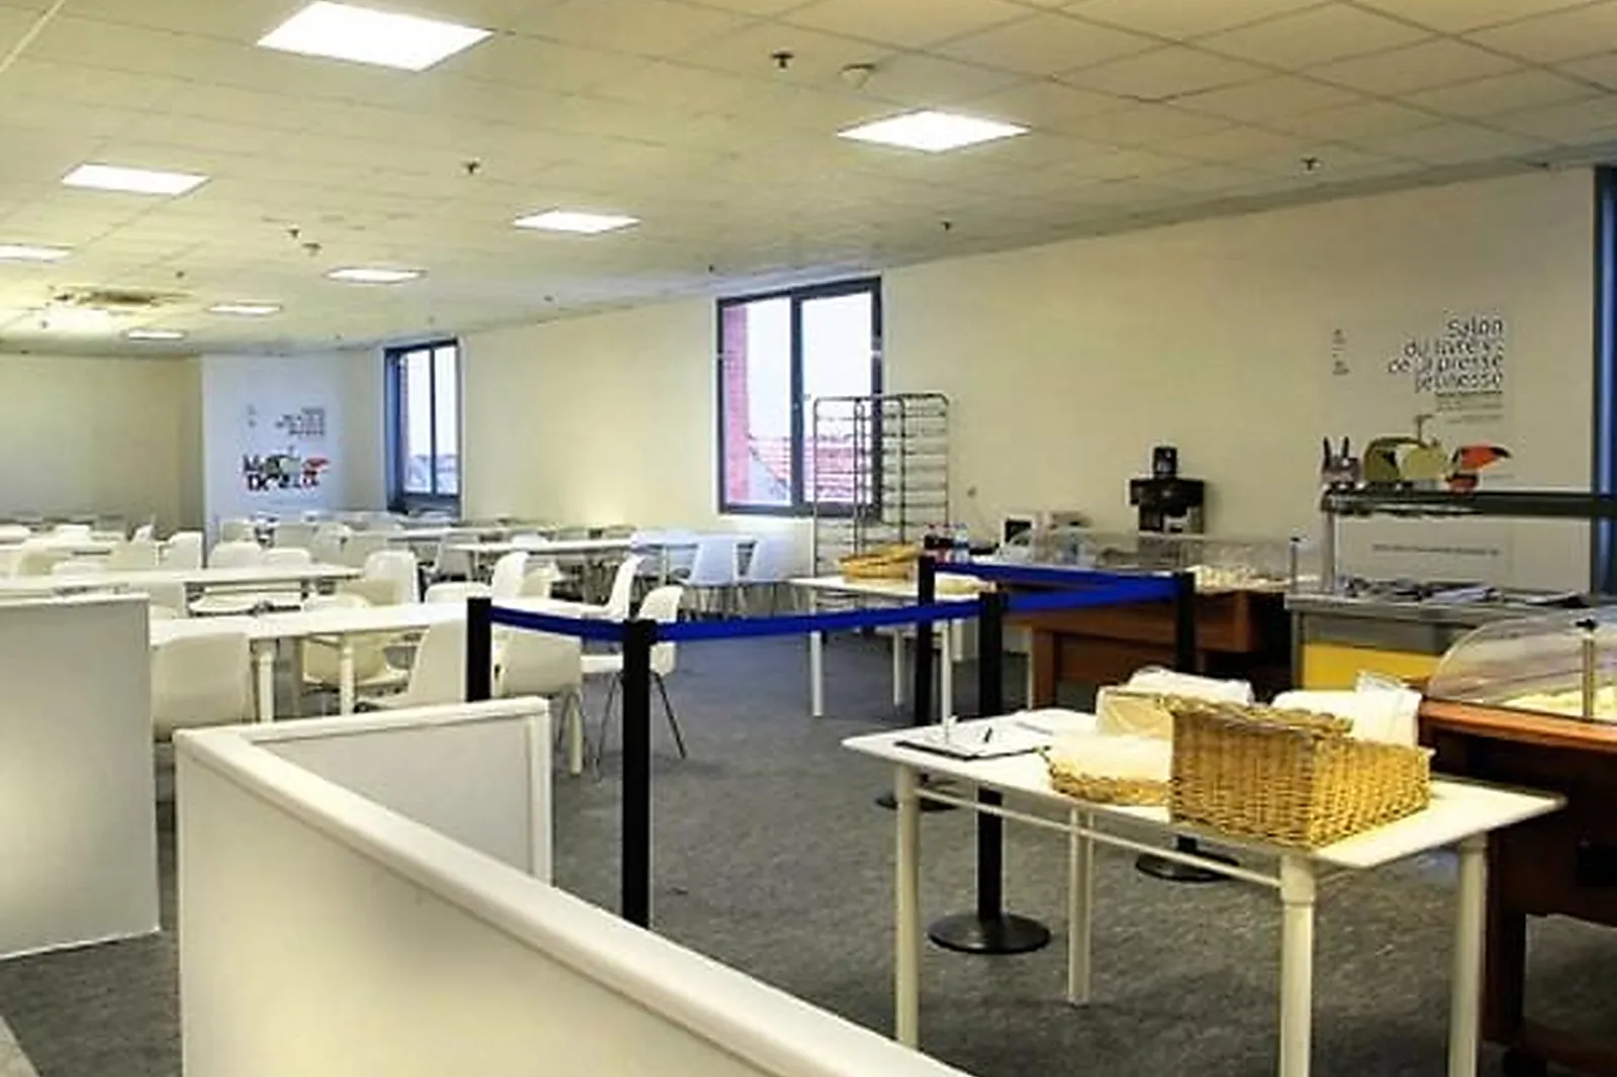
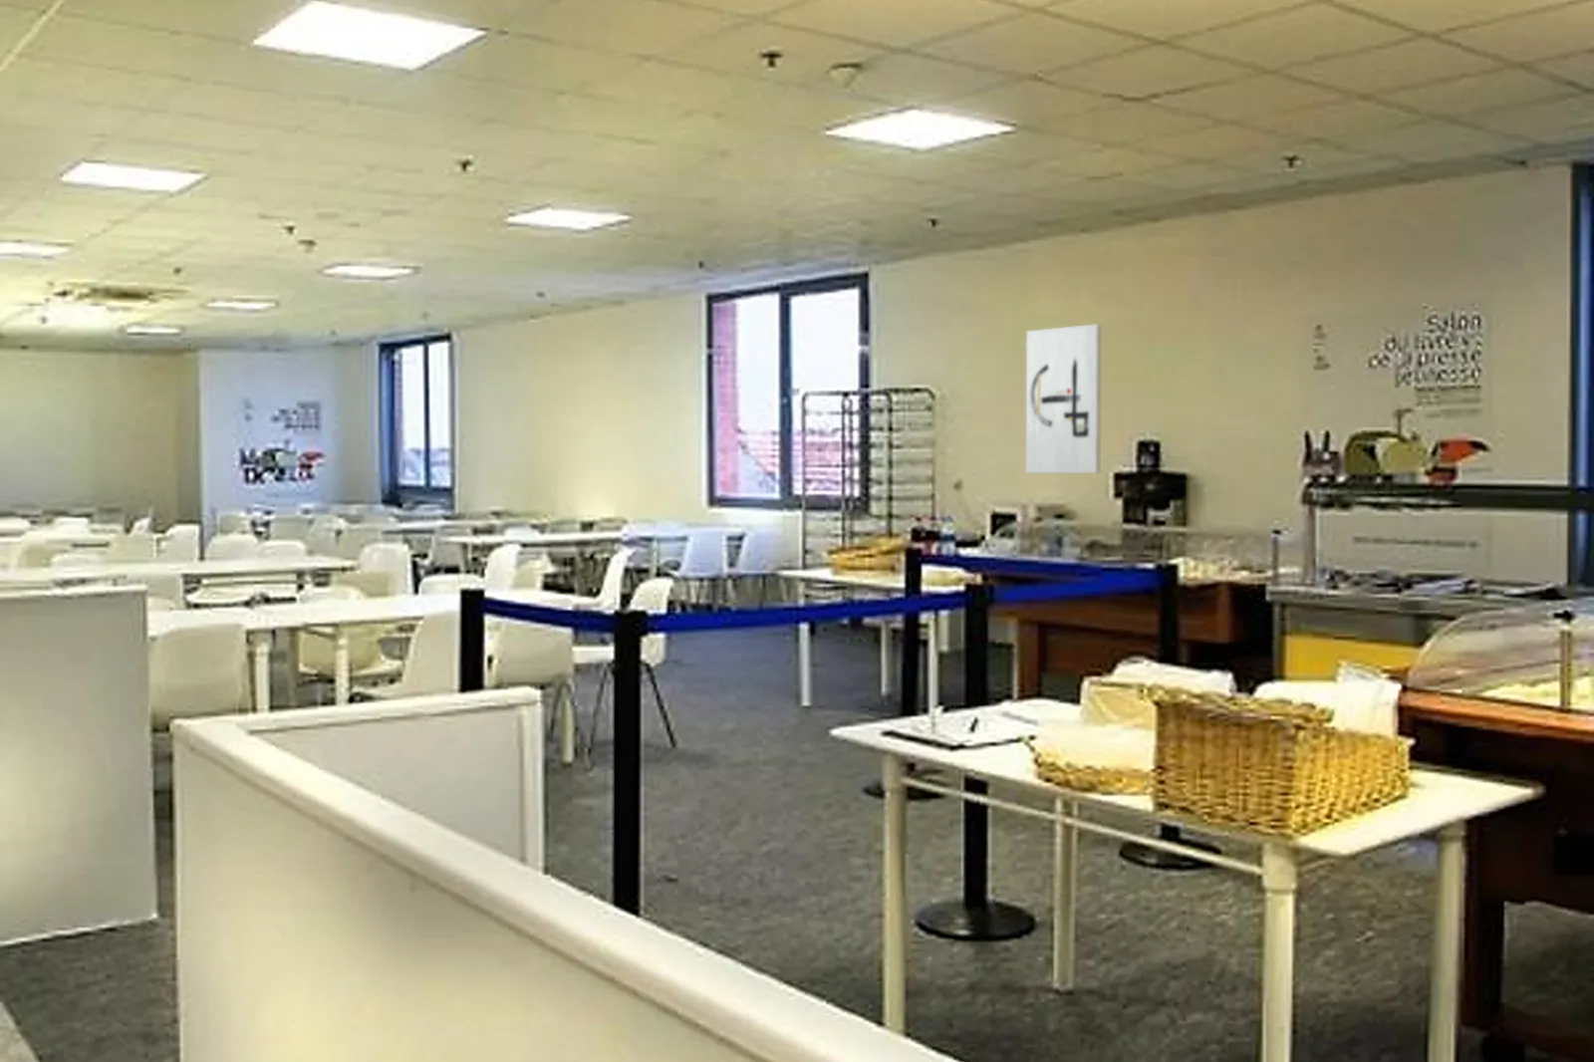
+ wall art [1025,322,1103,474]
